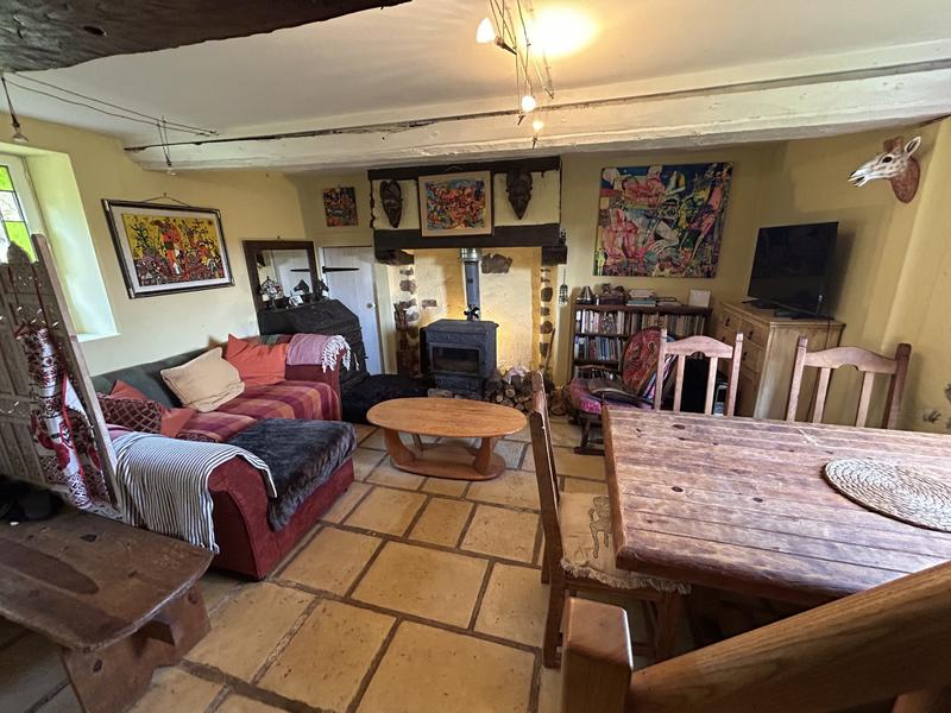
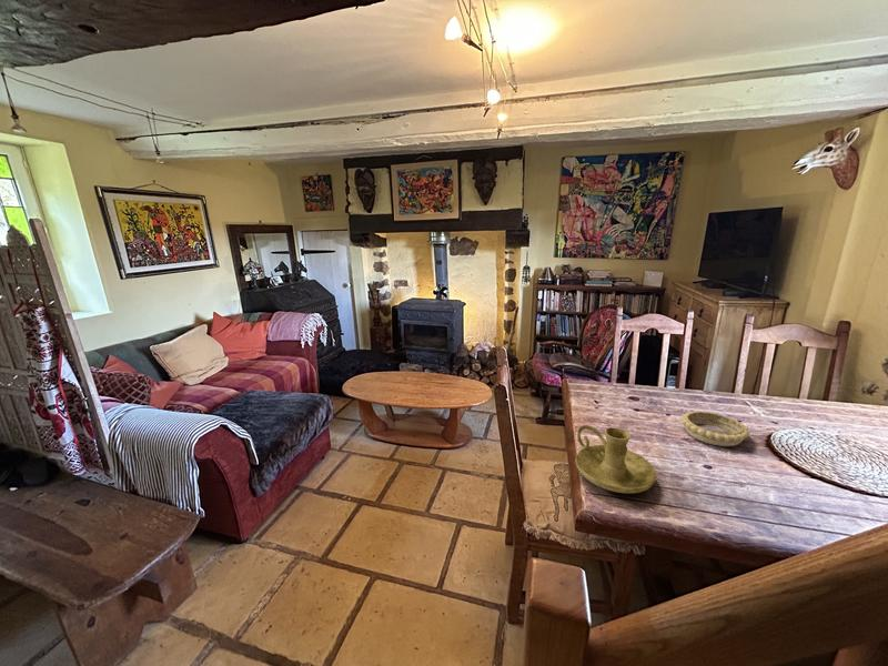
+ decorative bowl [680,410,750,447]
+ candle holder [574,424,657,494]
